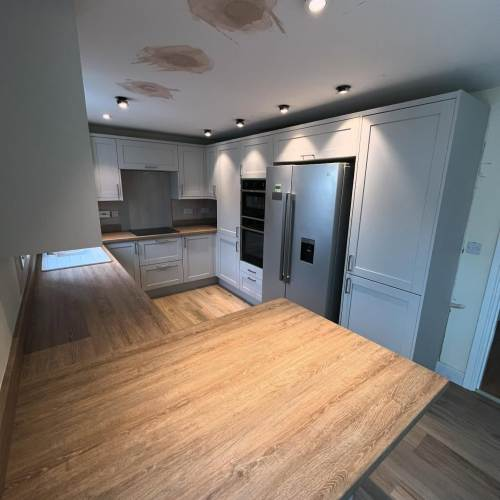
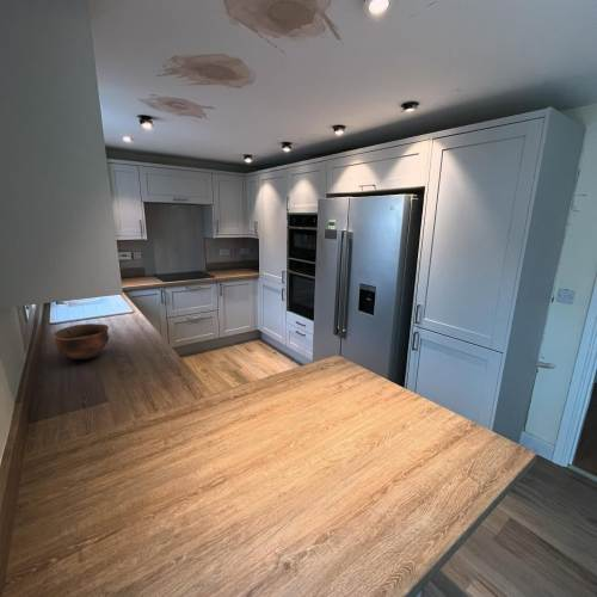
+ bowl [53,322,110,361]
